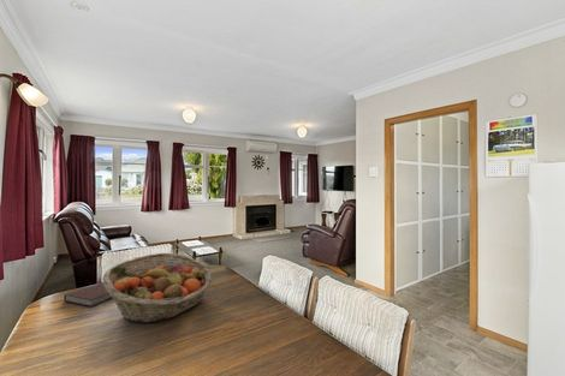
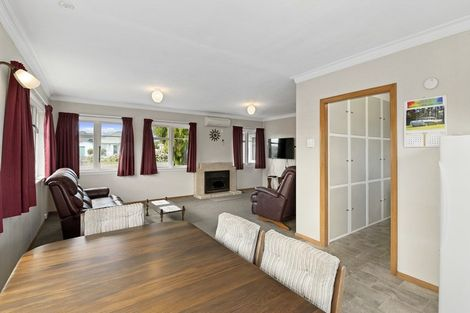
- fruit basket [101,252,214,324]
- notebook [63,281,113,308]
